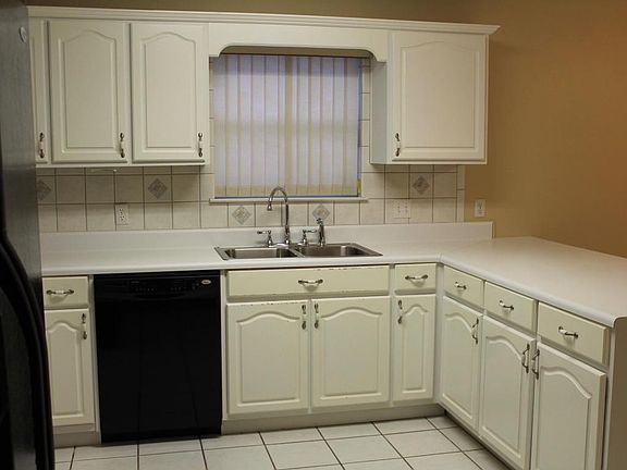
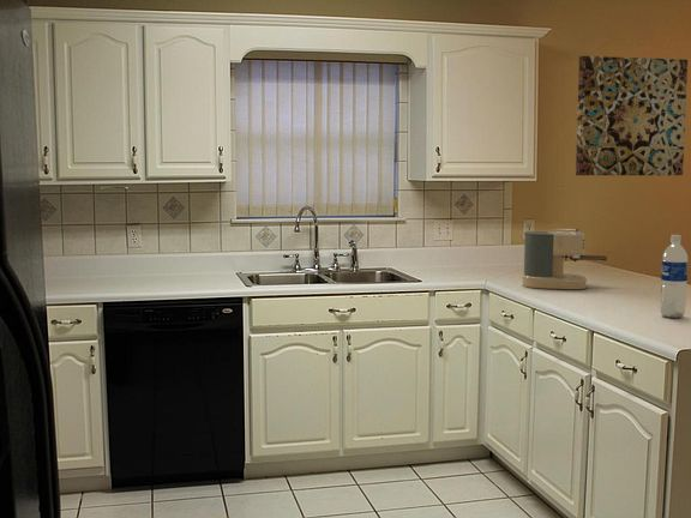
+ wall art [575,55,689,176]
+ coffee maker [521,228,608,290]
+ water bottle [659,234,689,319]
